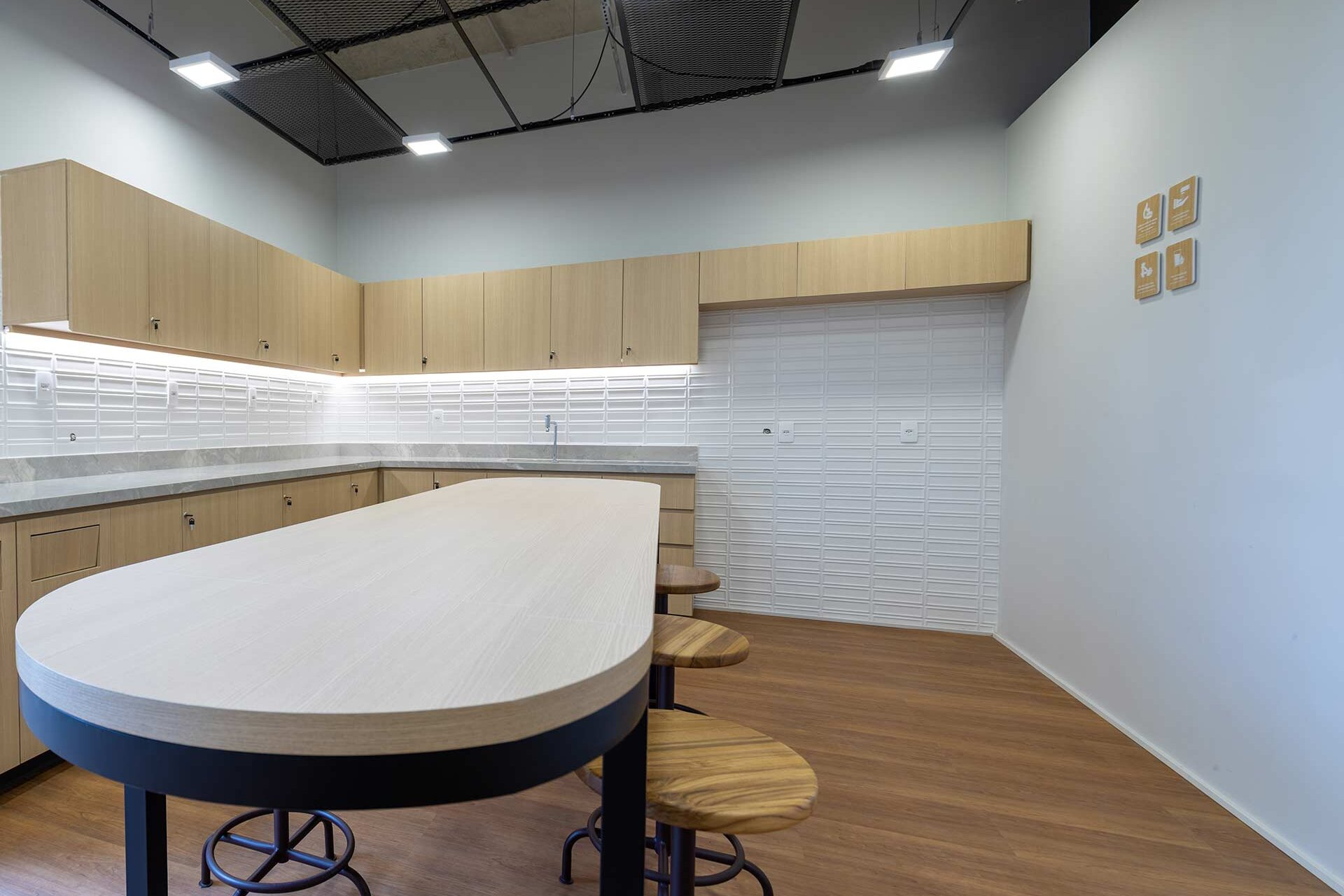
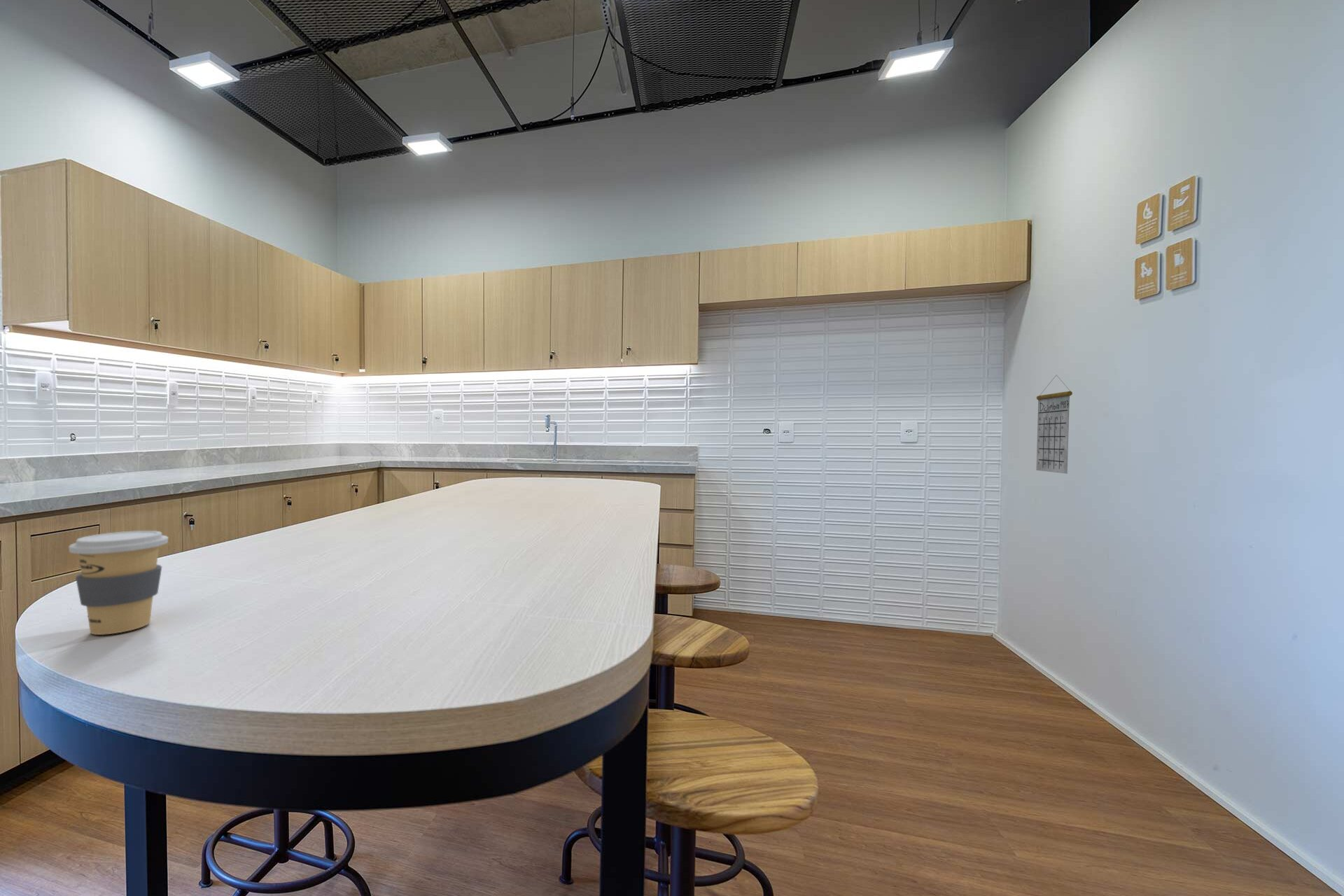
+ calendar [1035,374,1073,475]
+ coffee cup [68,530,169,636]
